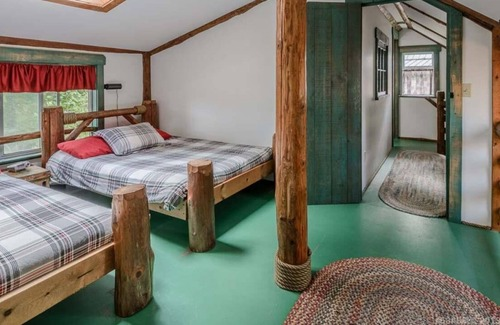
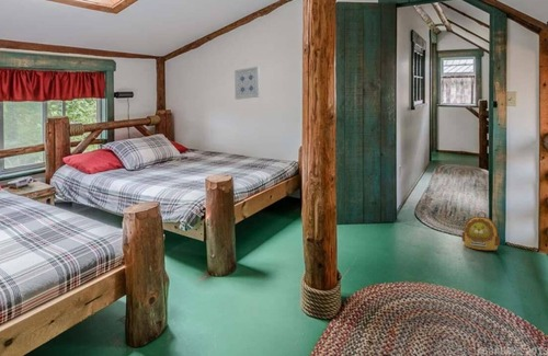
+ wall art [233,66,261,101]
+ backpack [461,210,501,251]
